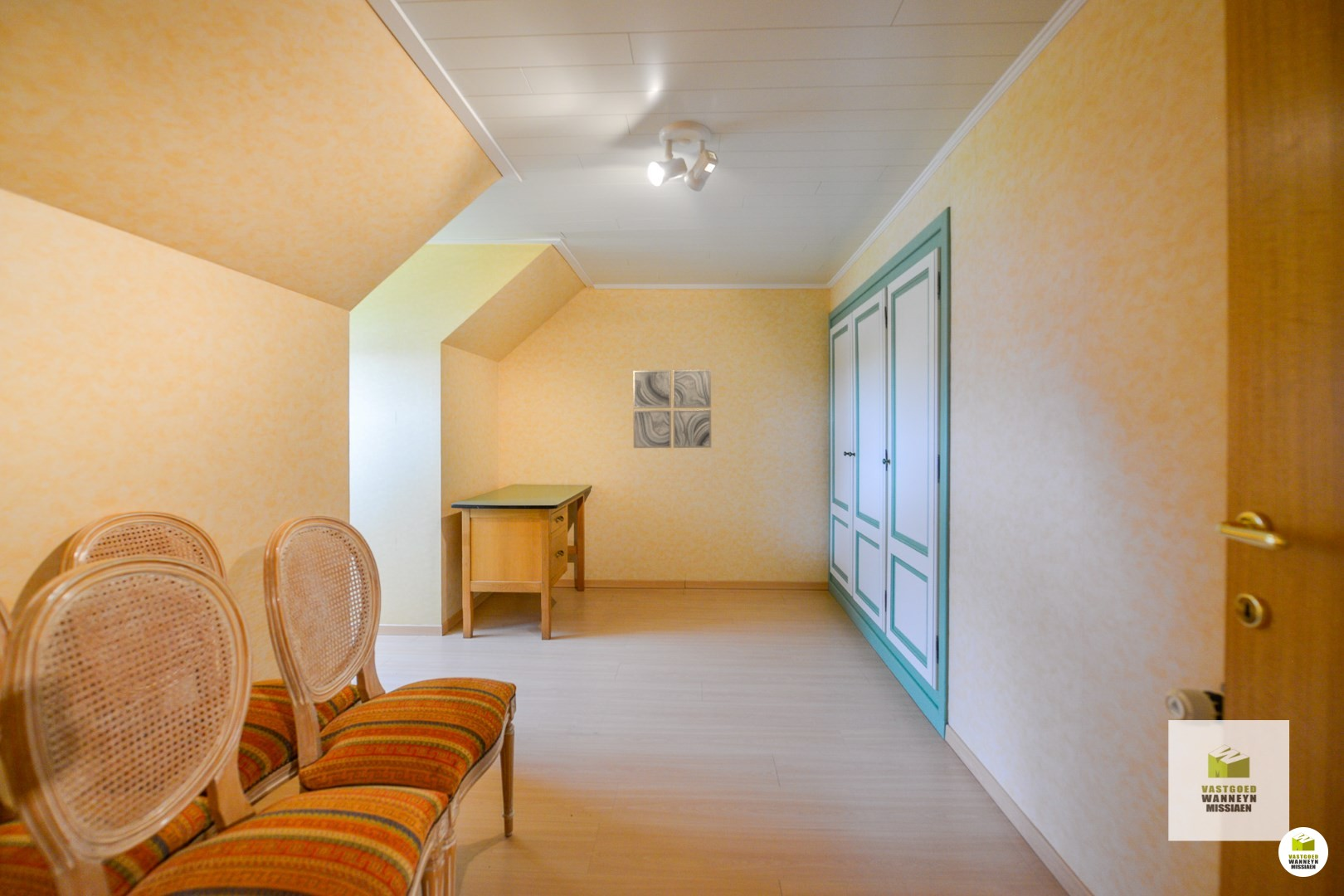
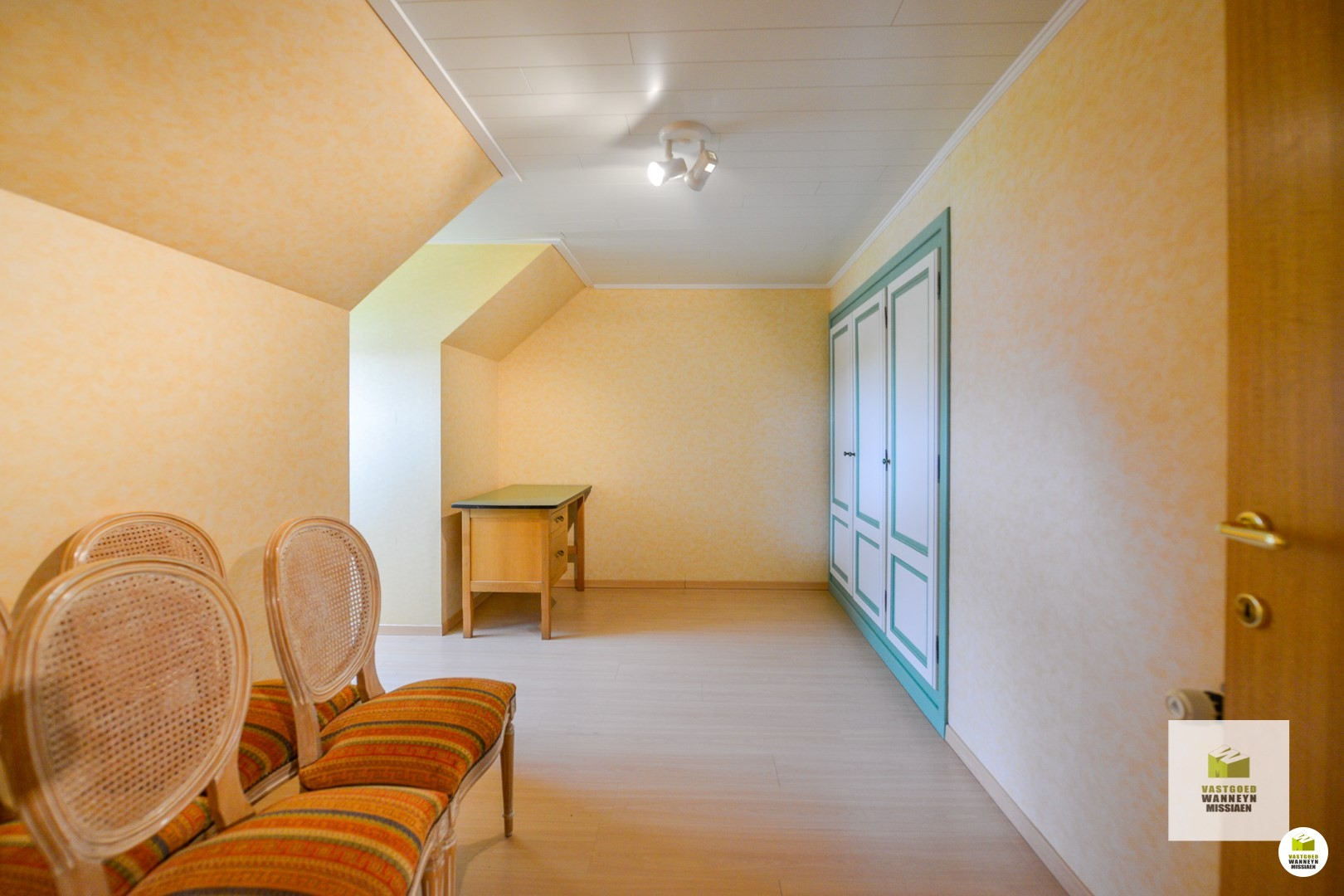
- wall art [632,368,712,449]
